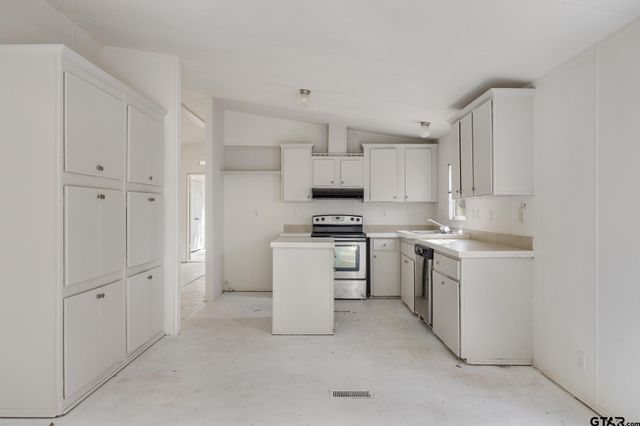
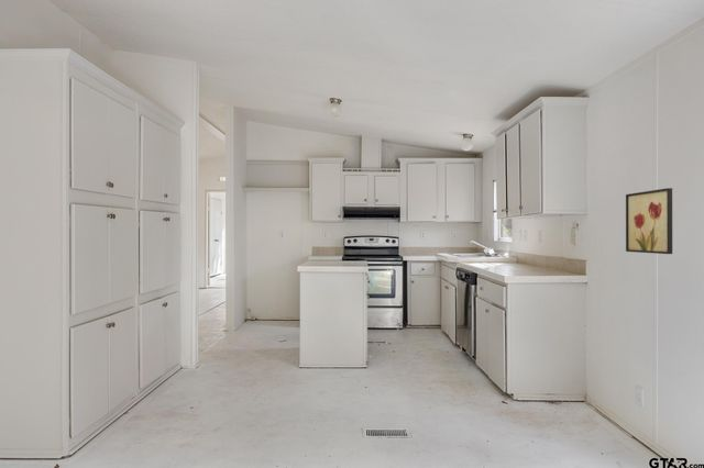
+ wall art [625,187,673,255]
